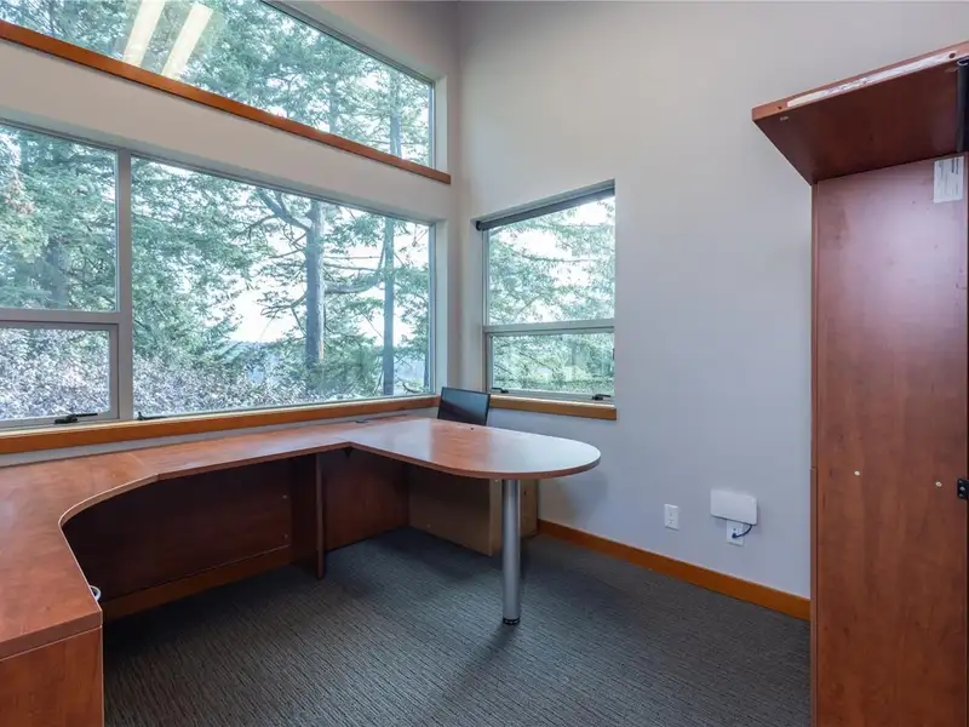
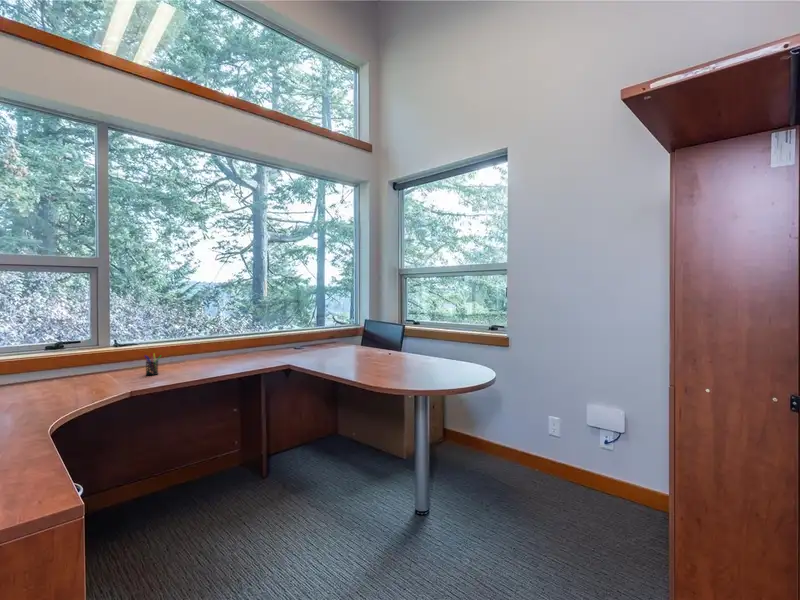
+ pen holder [143,351,163,376]
